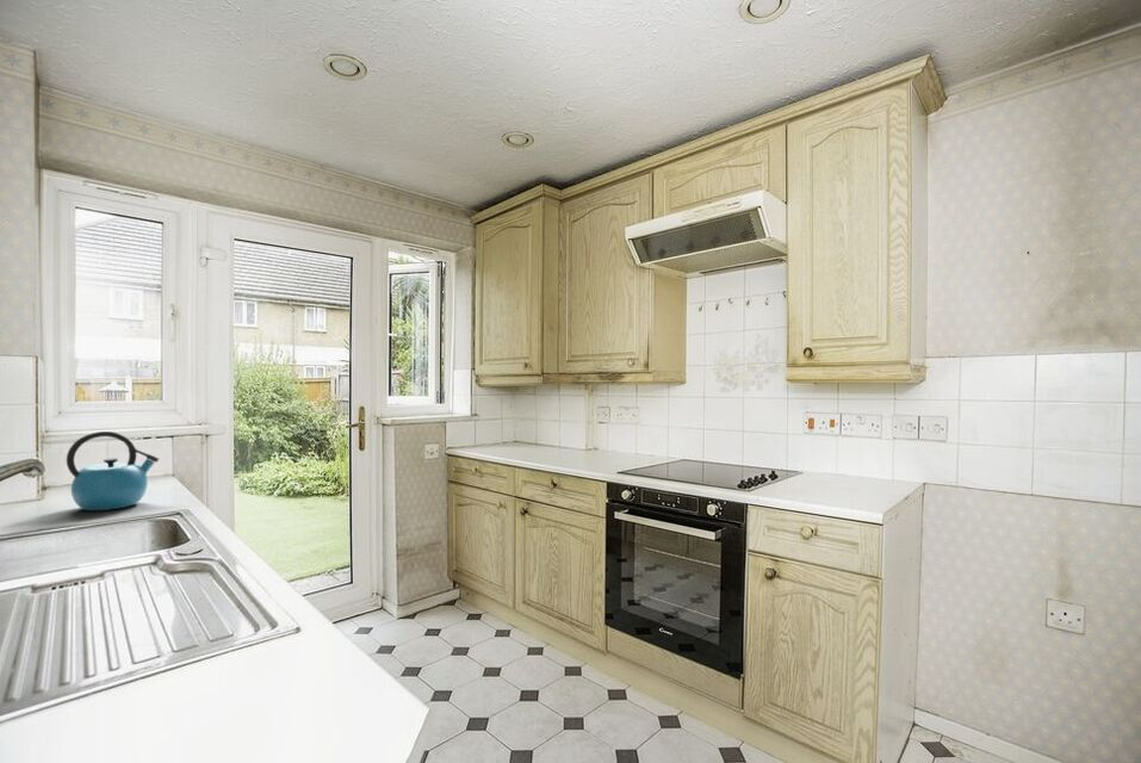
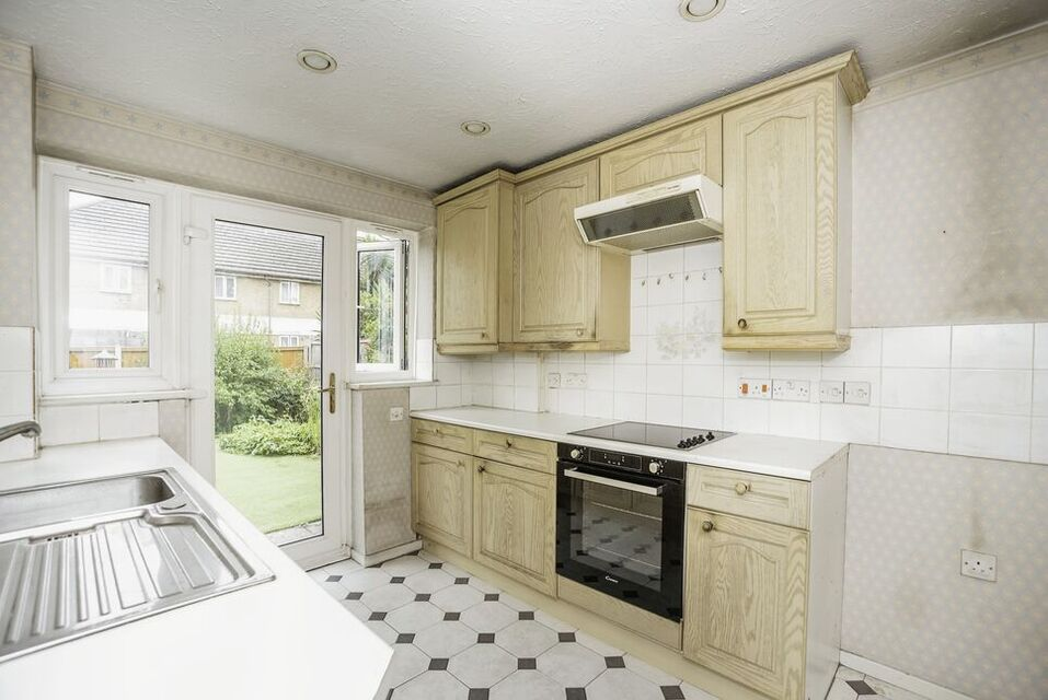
- kettle [66,430,160,511]
